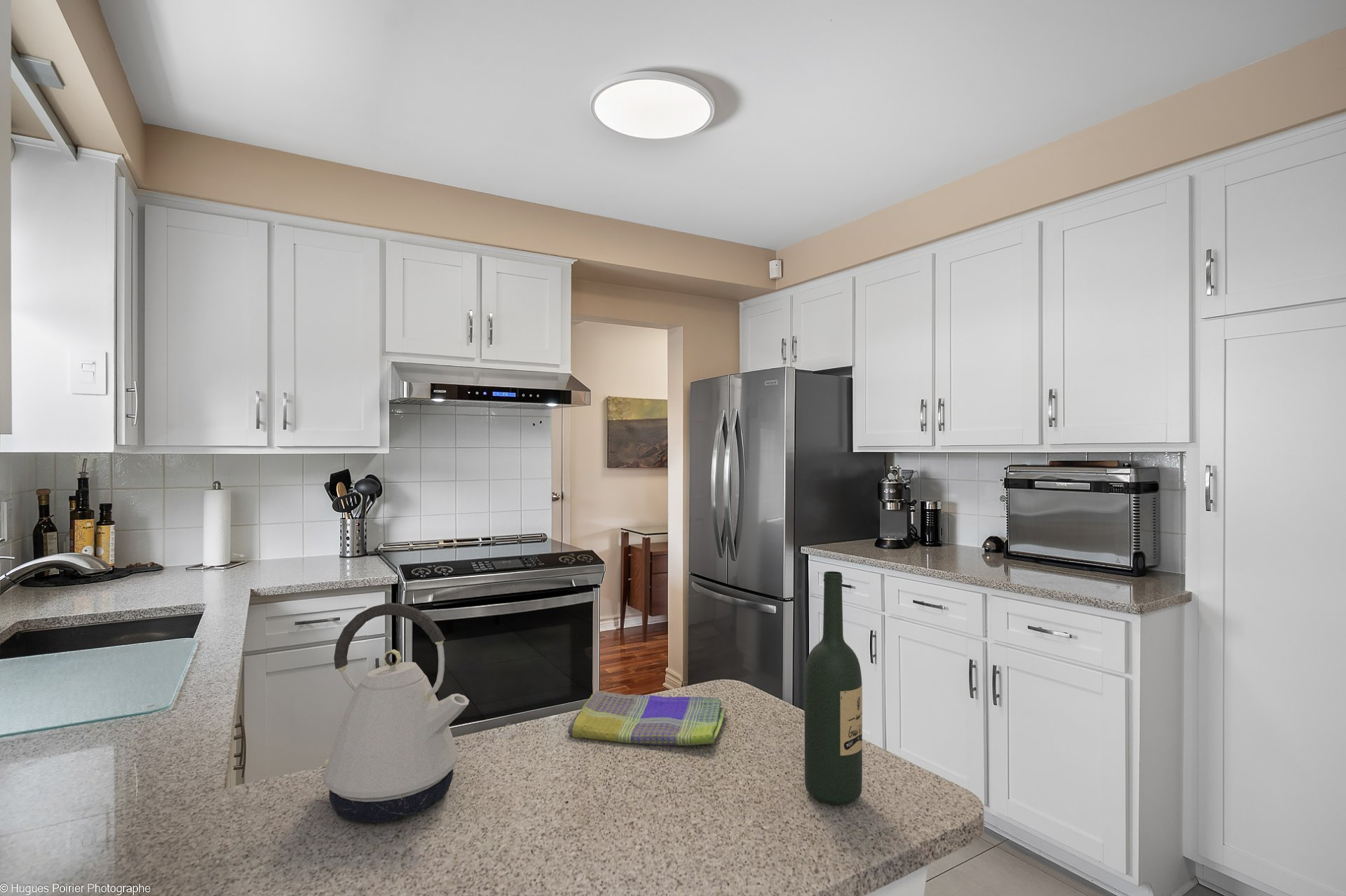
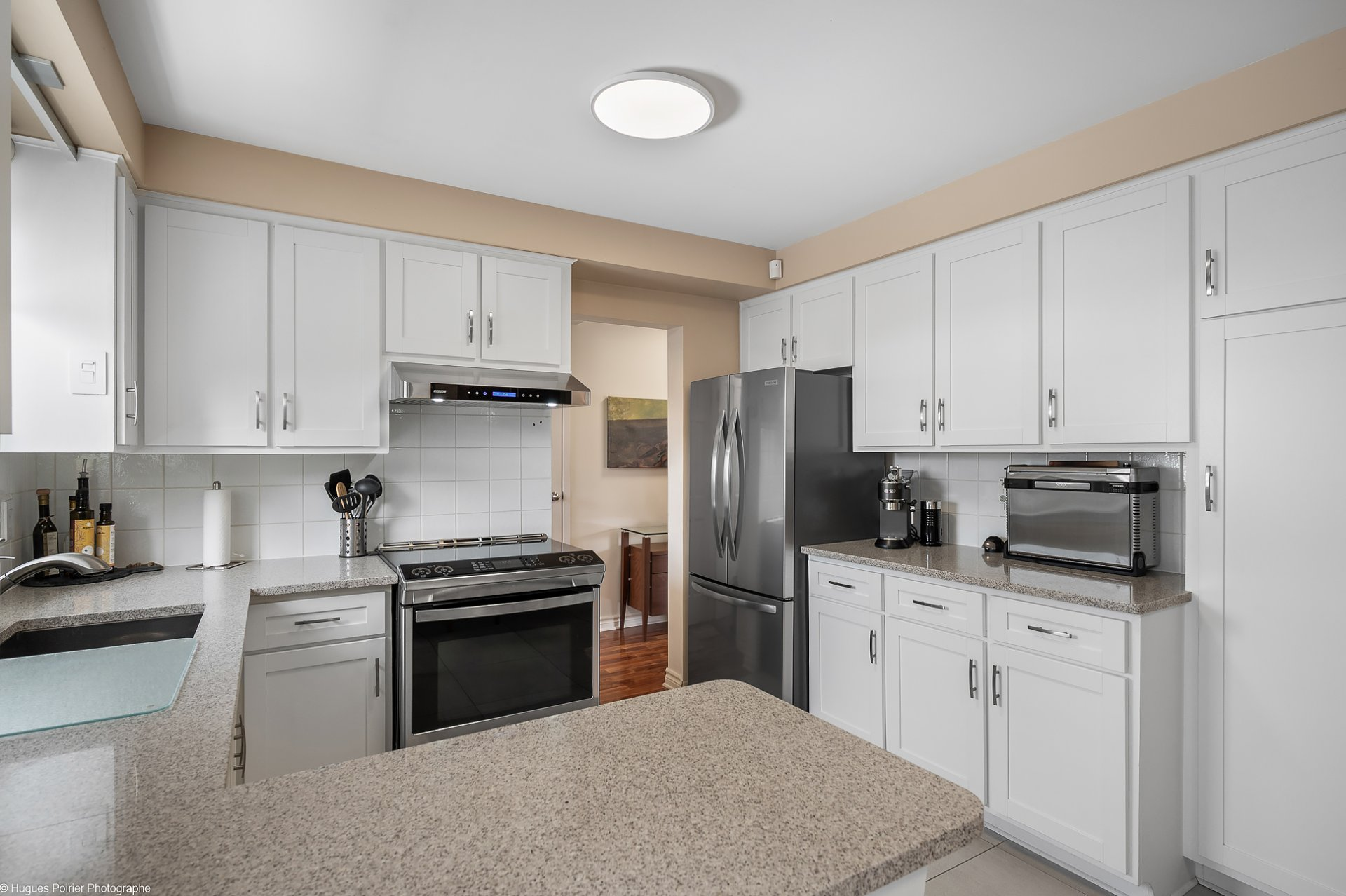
- dish towel [567,690,728,746]
- wine bottle [804,571,863,806]
- kettle [323,602,470,823]
